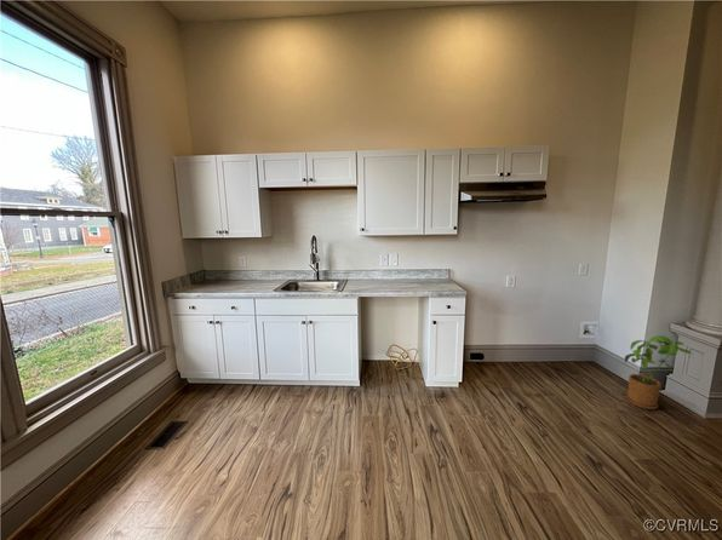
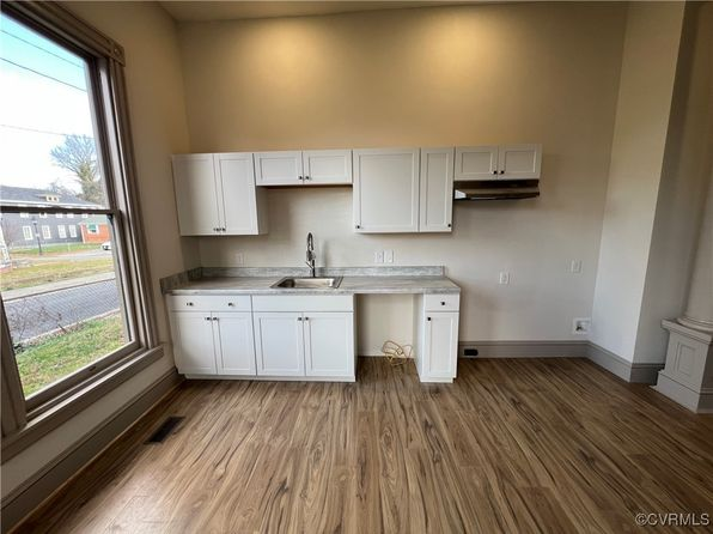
- house plant [624,334,693,410]
